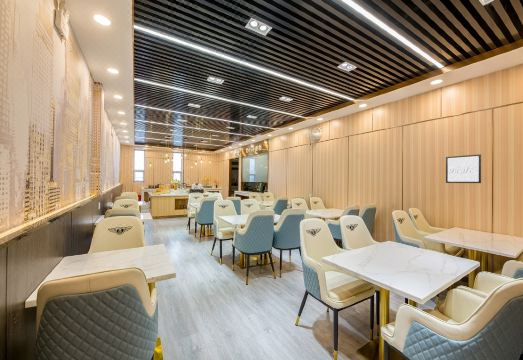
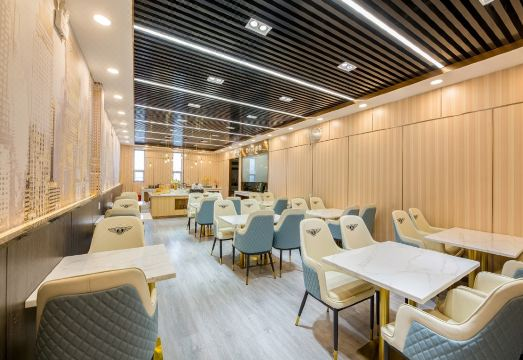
- wall art [445,153,482,184]
